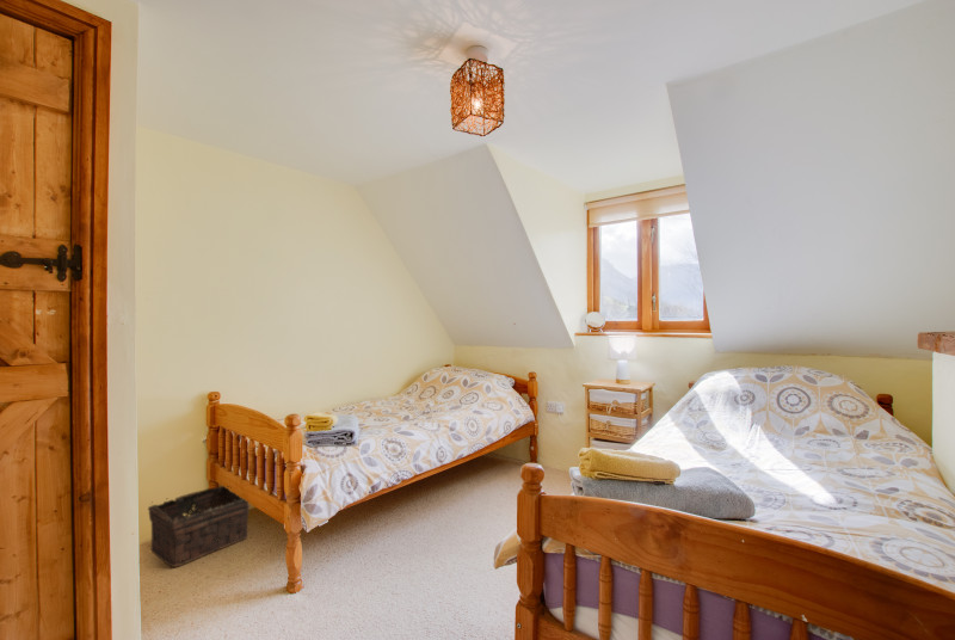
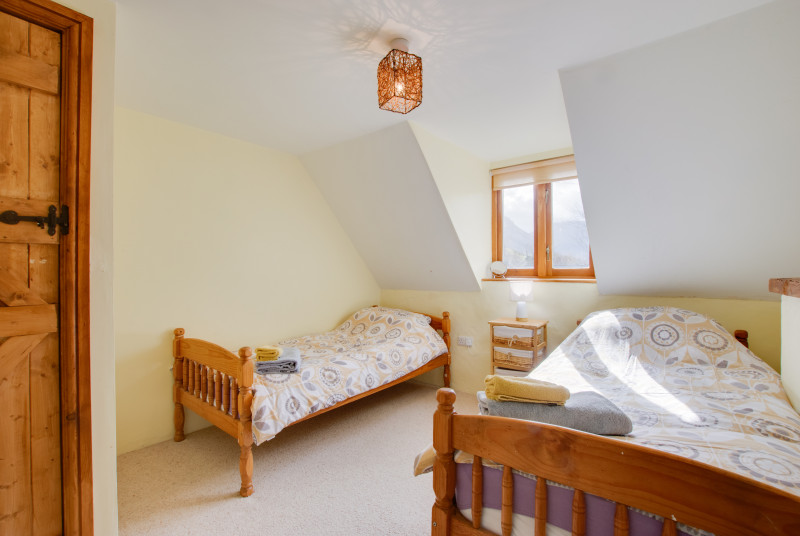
- basket [147,485,251,568]
